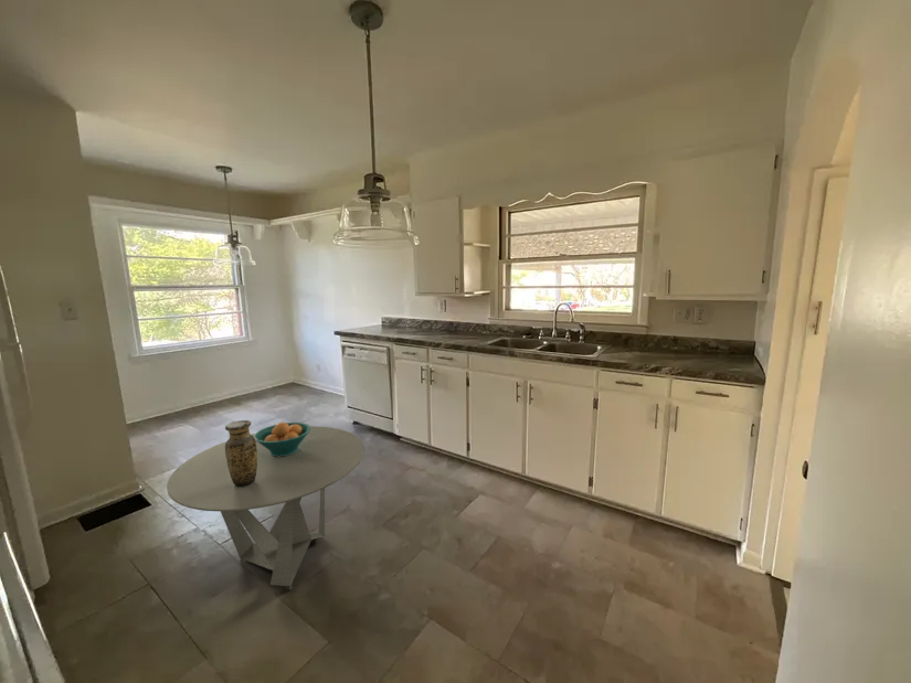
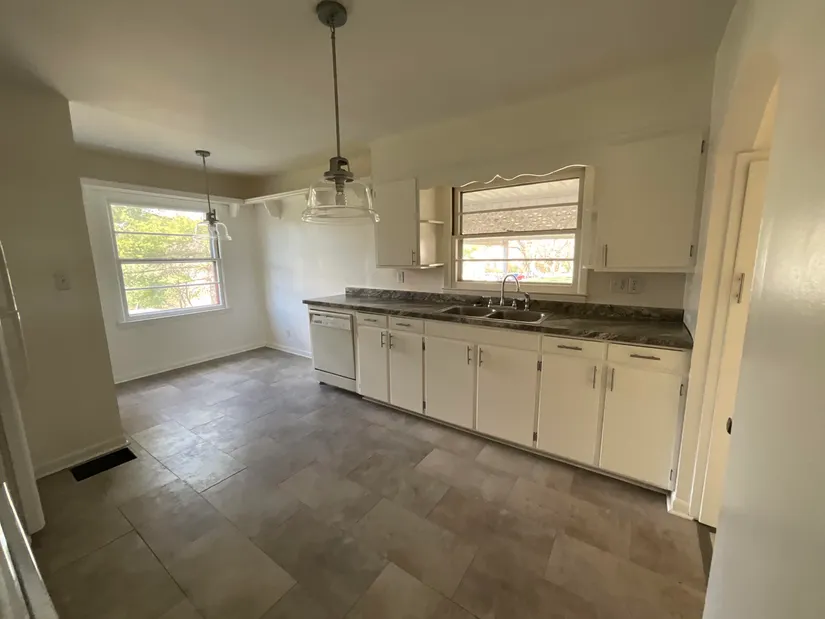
- fruit bowl [254,421,311,457]
- coffee table [166,425,366,590]
- vase [224,419,257,487]
